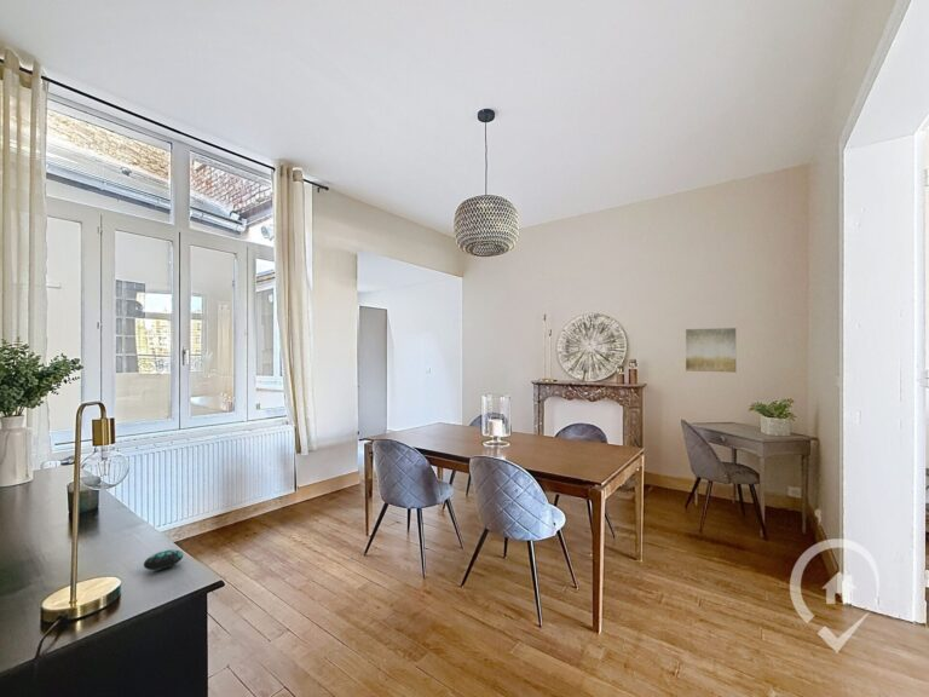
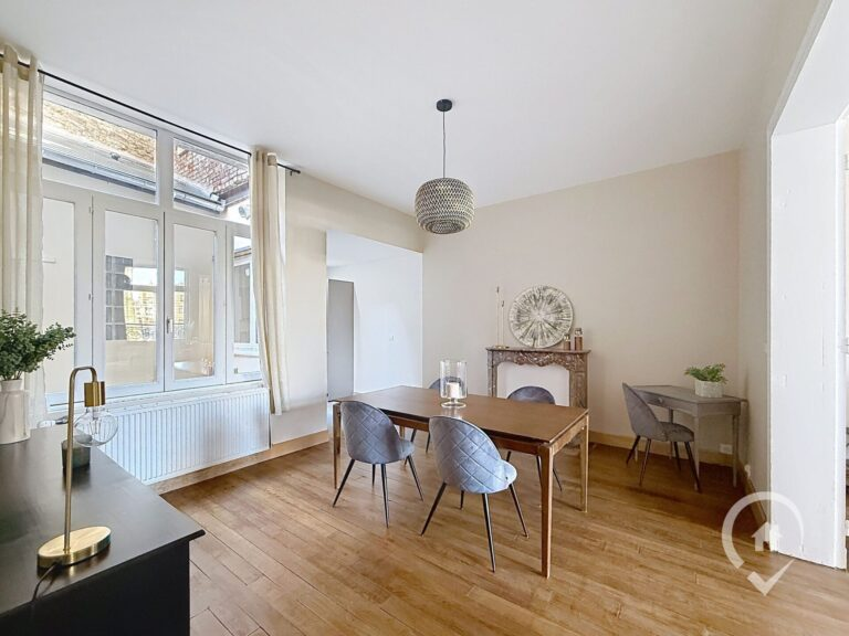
- wall art [685,327,737,374]
- decorative egg [143,549,184,571]
